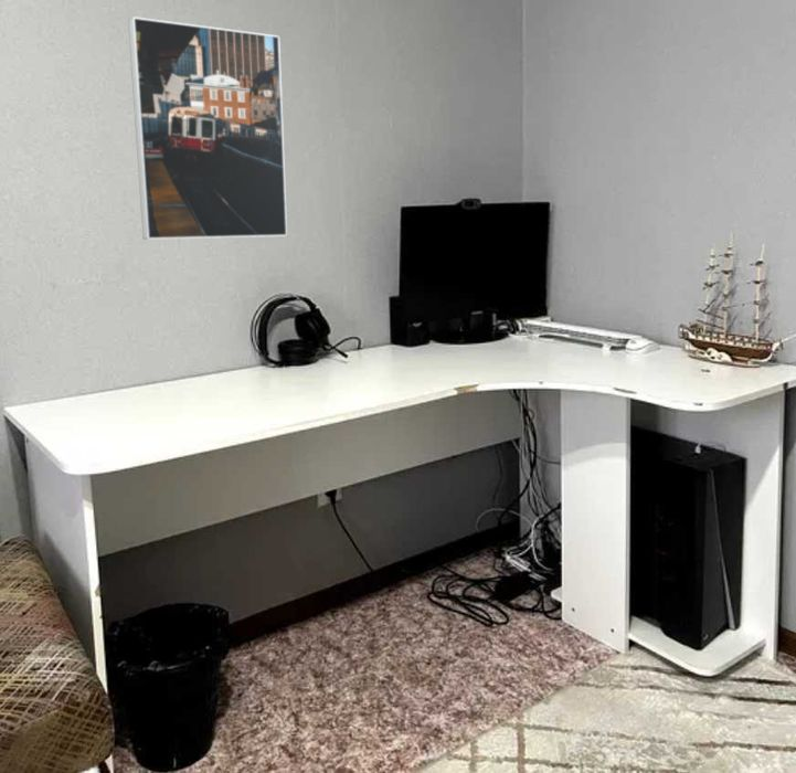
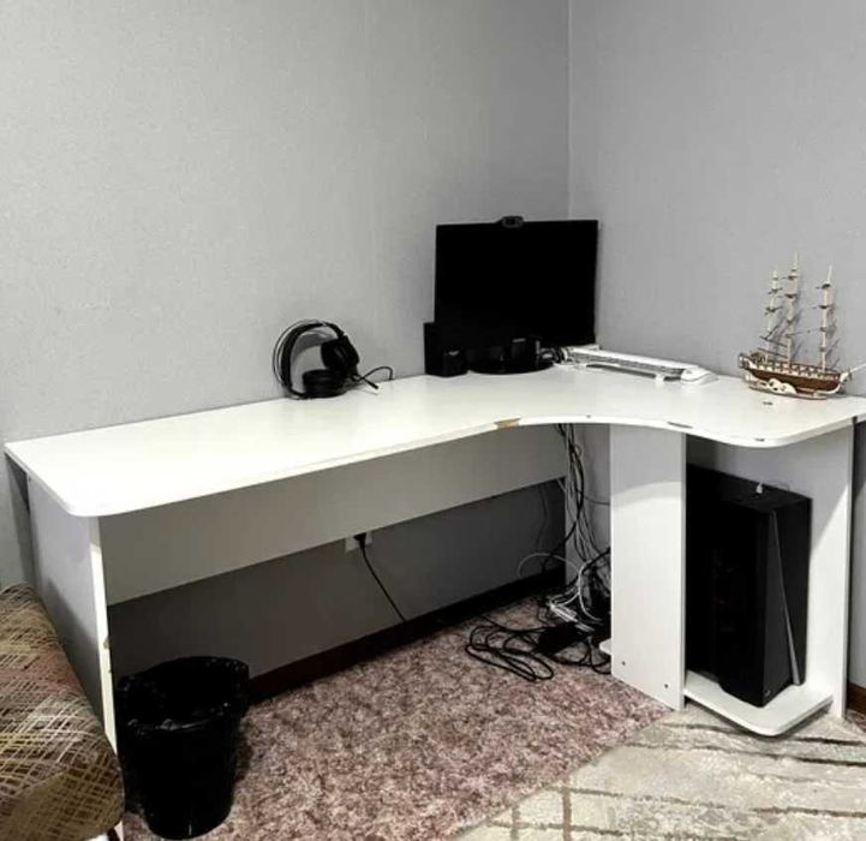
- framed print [127,15,288,241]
